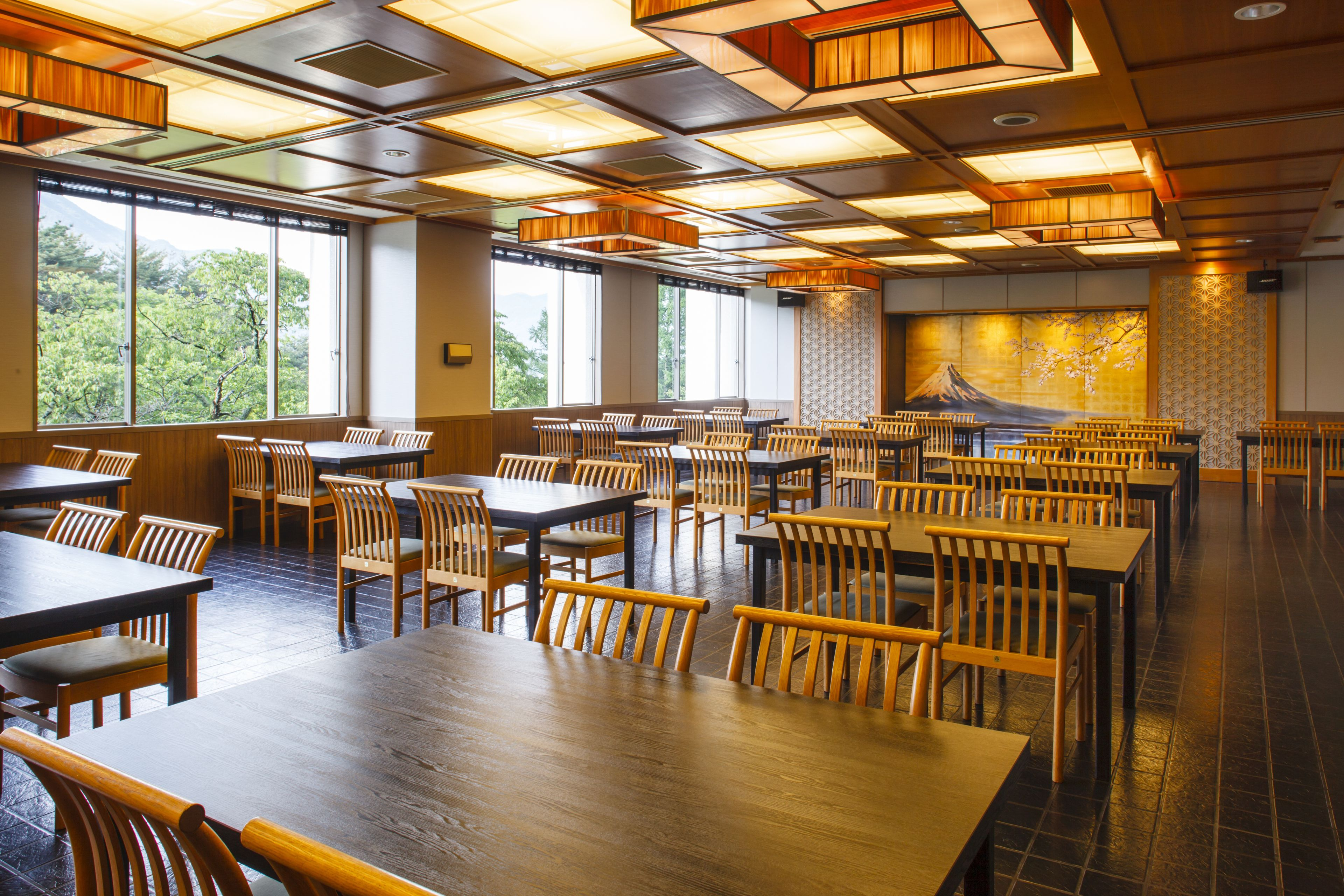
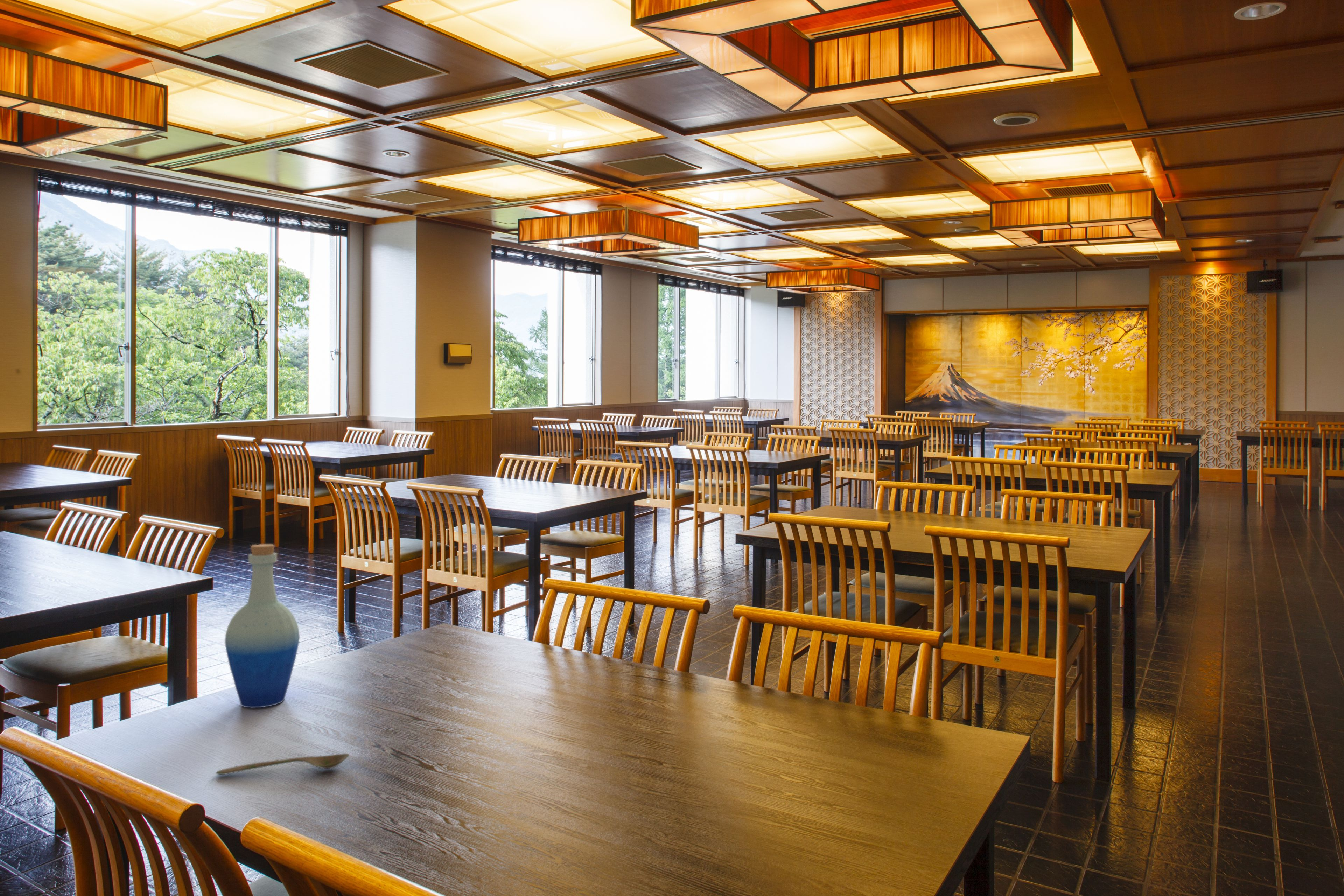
+ bottle [224,544,300,708]
+ spoon [216,754,350,775]
